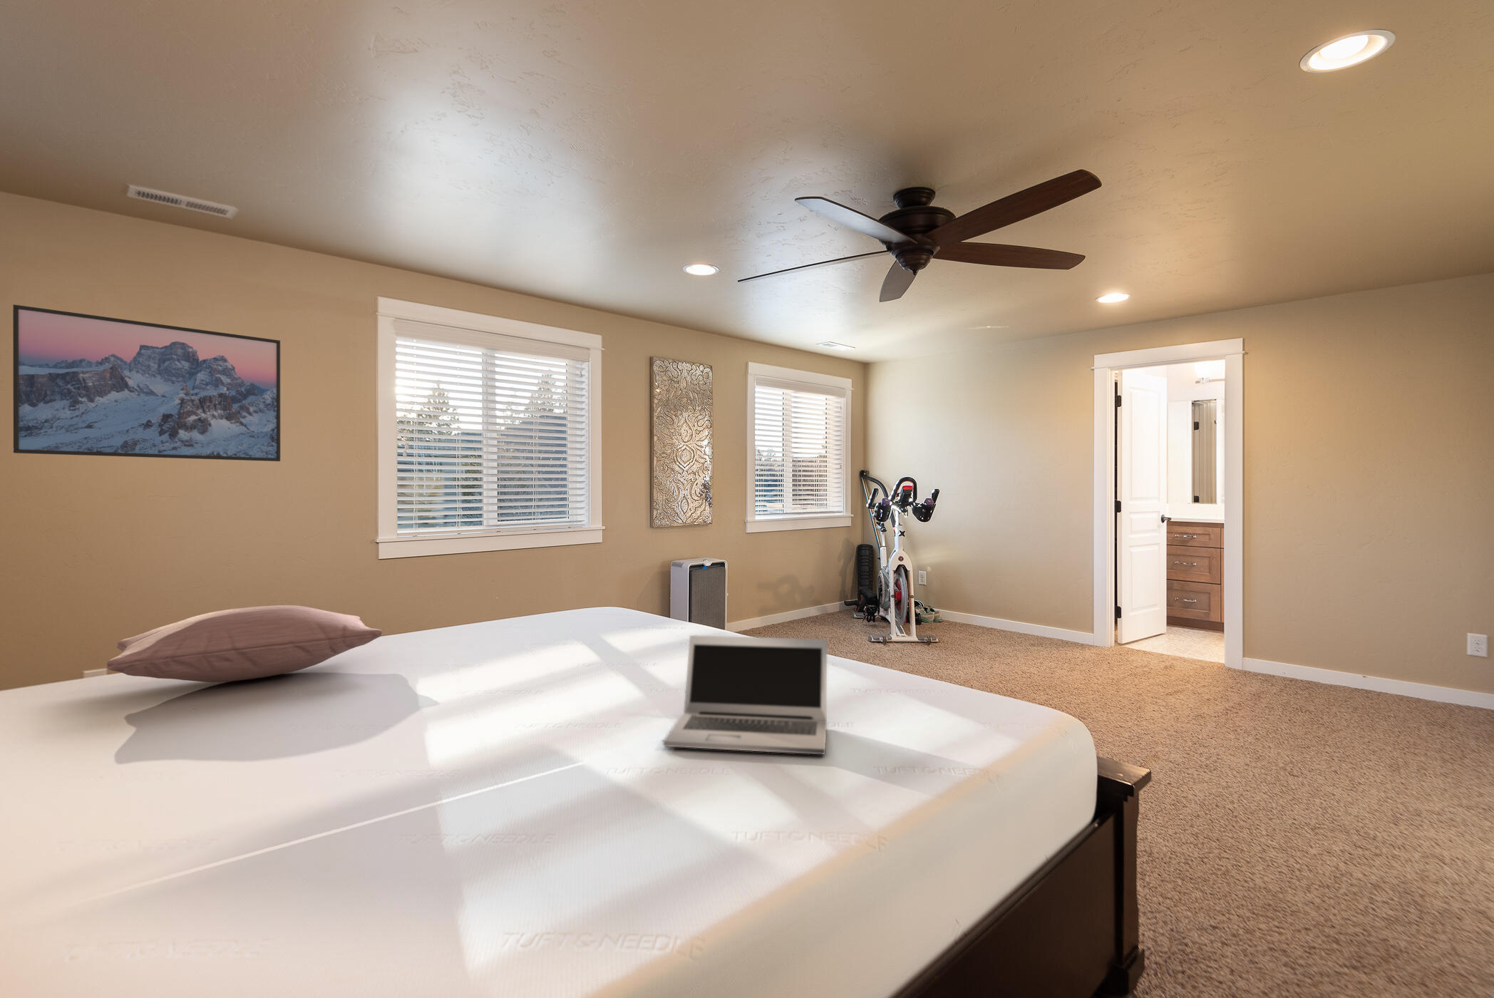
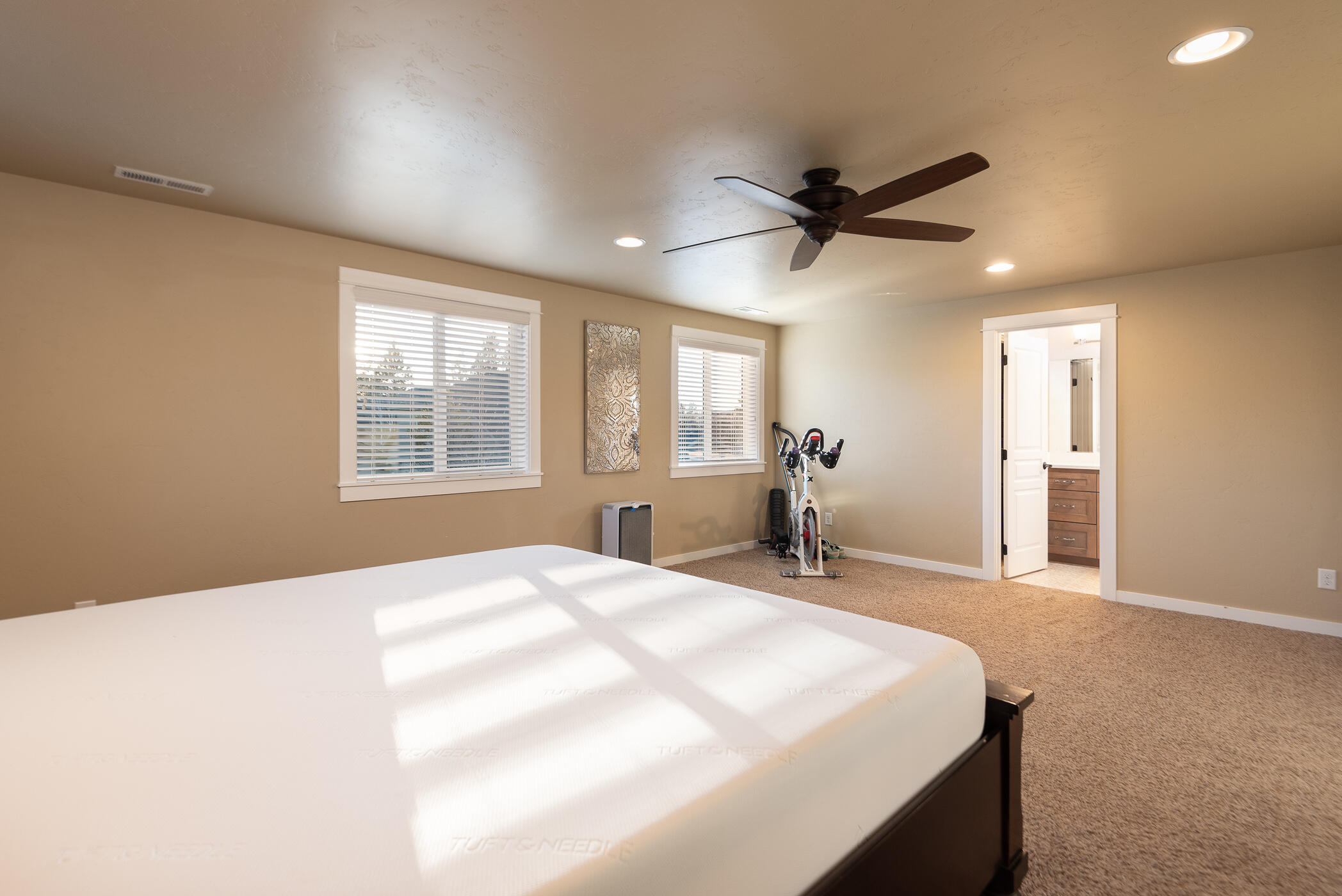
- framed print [12,304,282,462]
- laptop [662,635,827,755]
- pillow [106,605,383,683]
